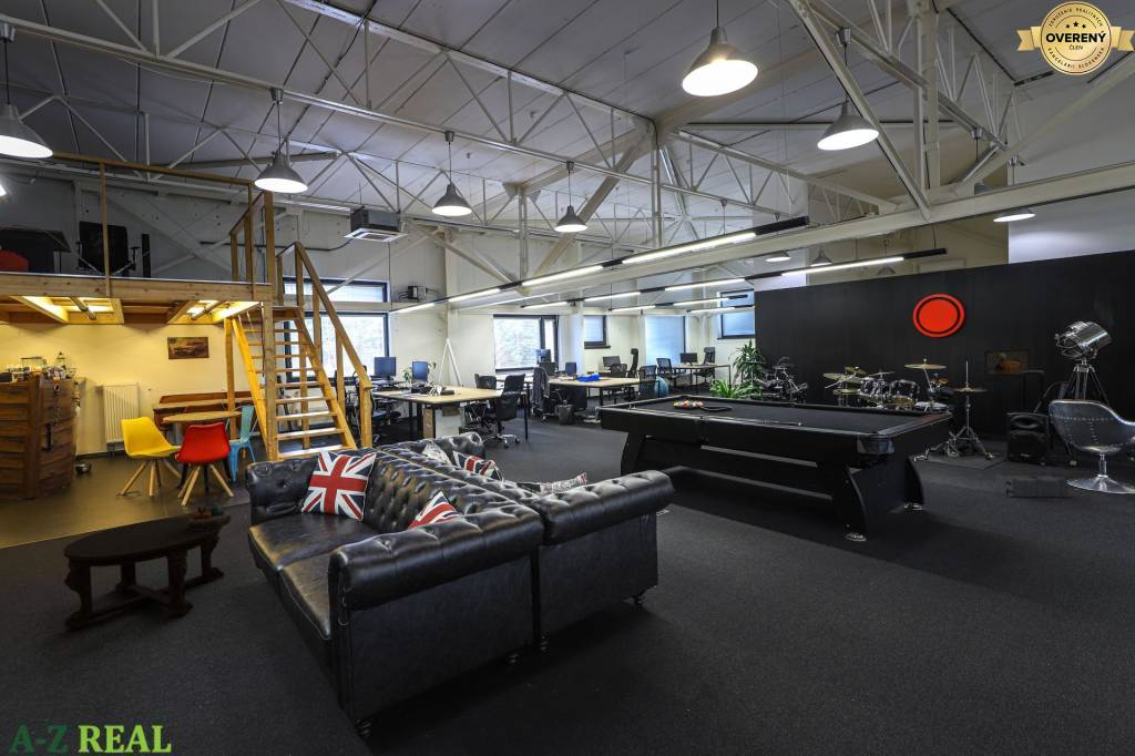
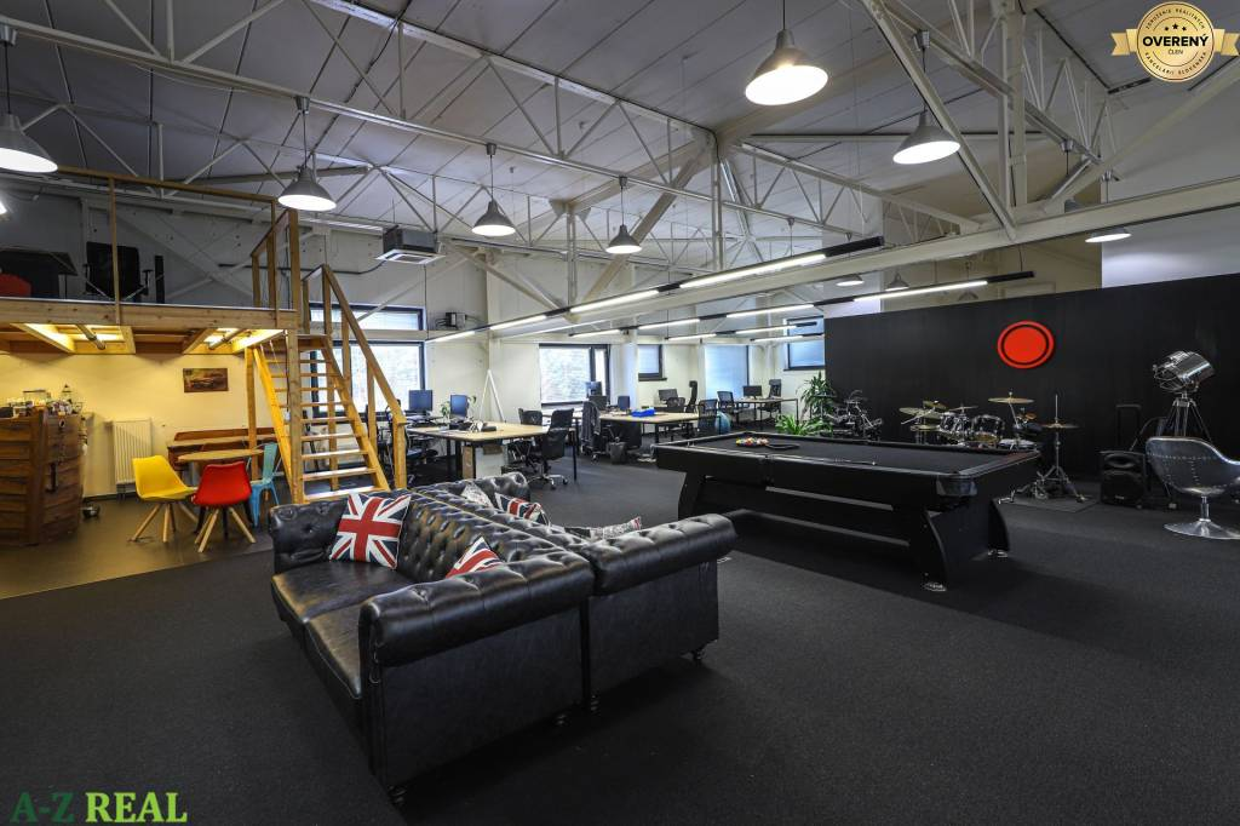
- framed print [984,349,1031,377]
- storage bin [992,472,1074,498]
- decorative bowl [187,501,233,531]
- coffee table [62,515,226,631]
